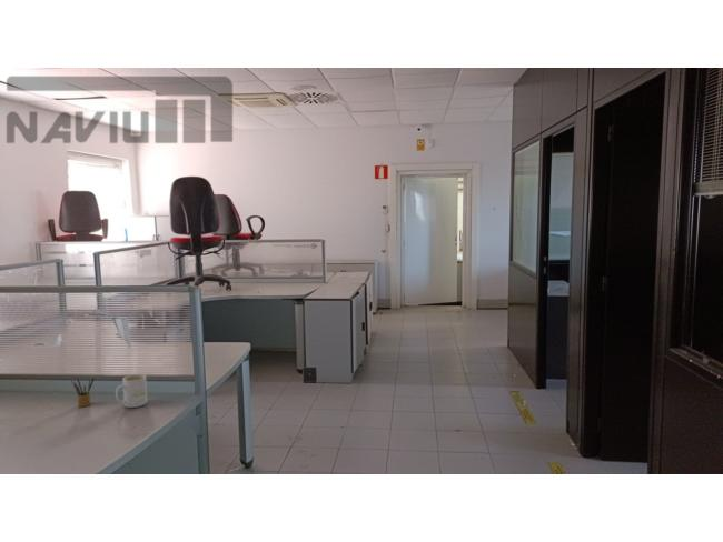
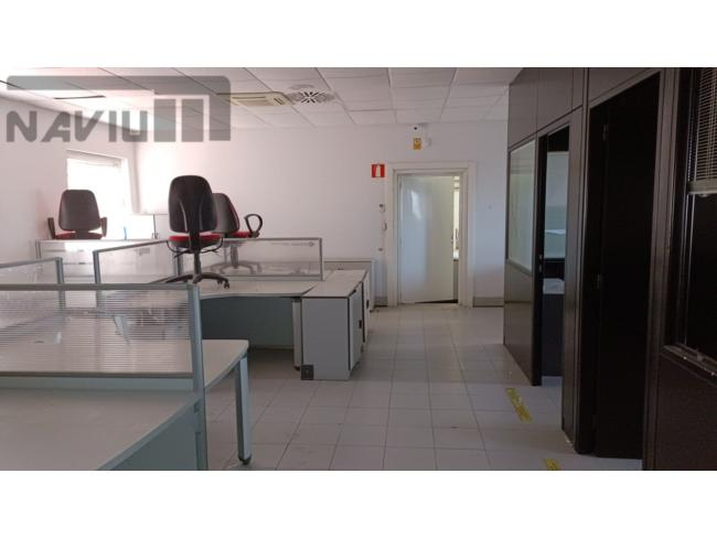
- pencil box [70,375,96,408]
- mug [115,373,148,409]
